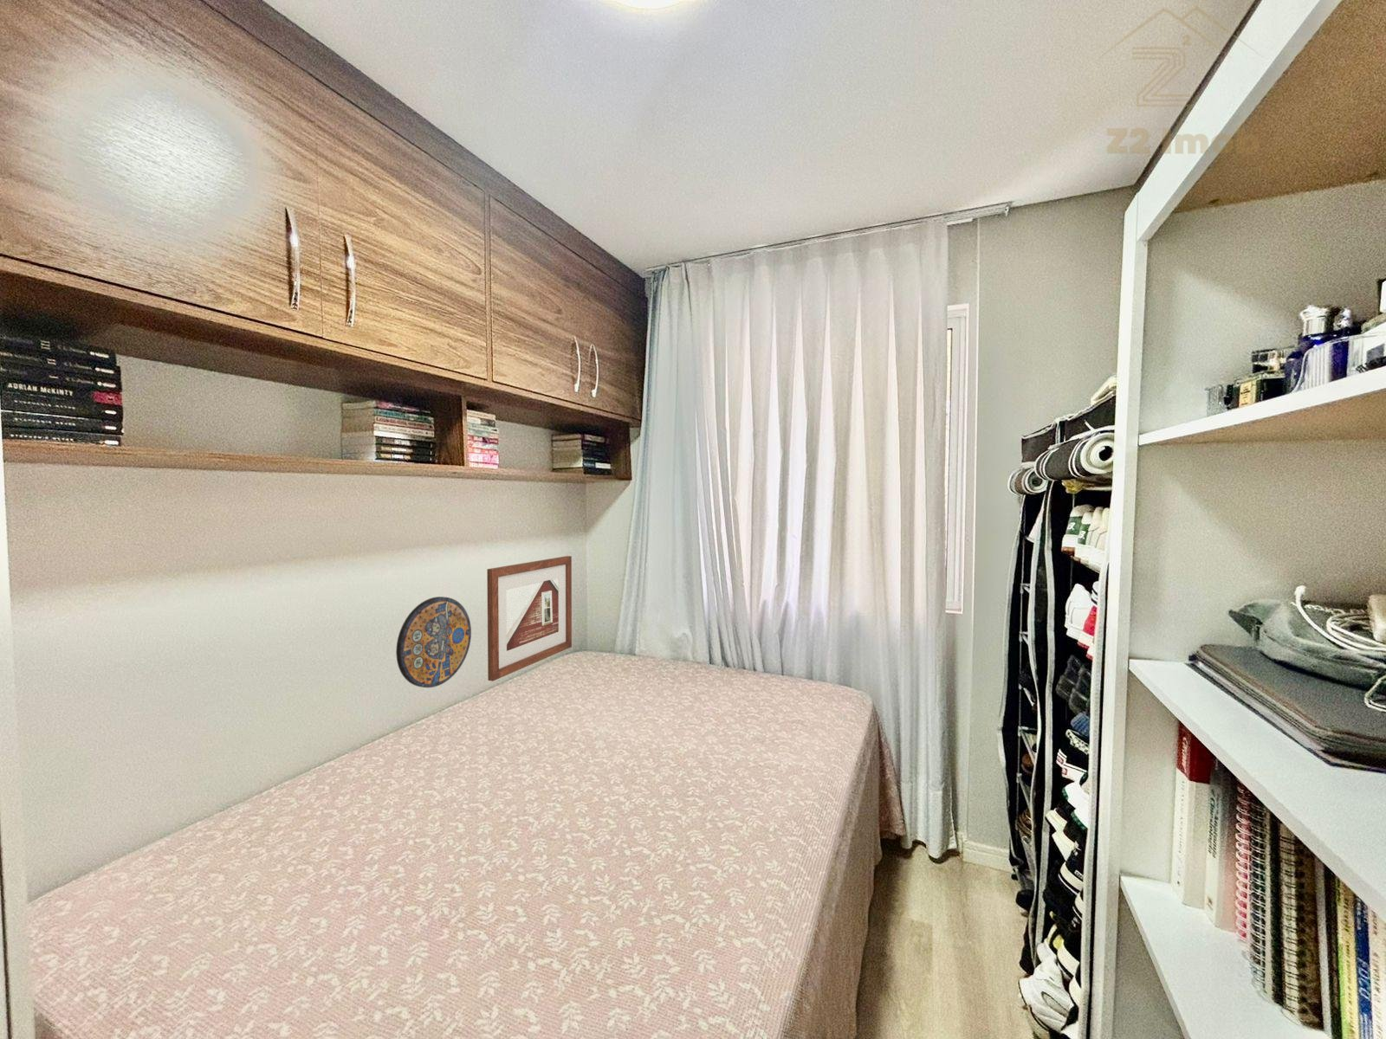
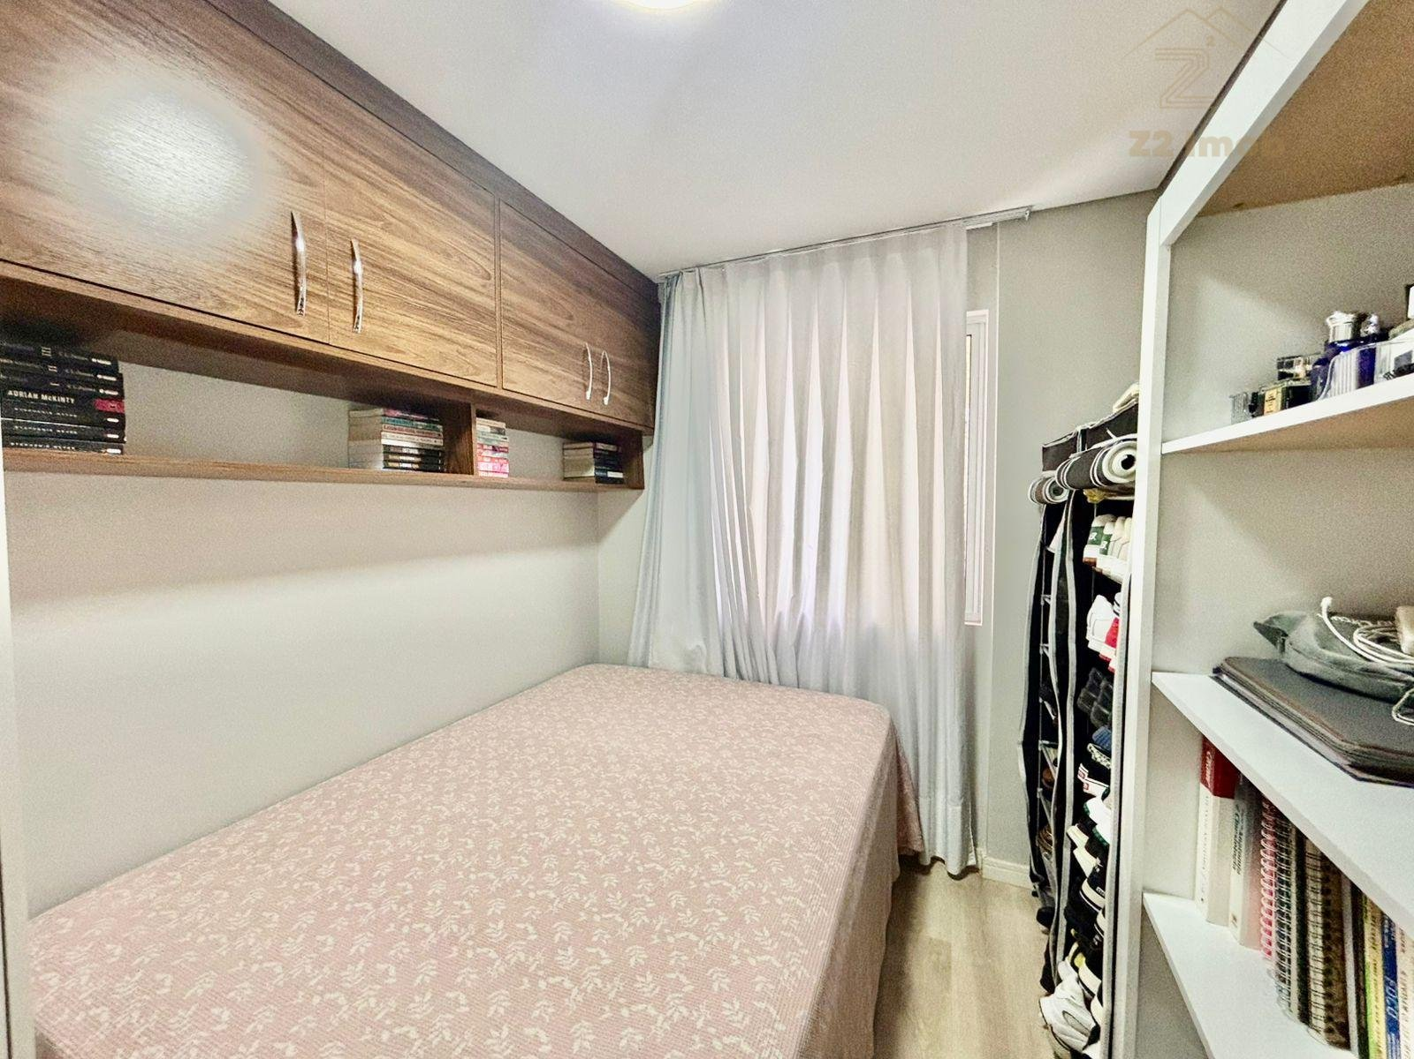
- picture frame [486,556,573,682]
- manhole cover [395,596,473,689]
